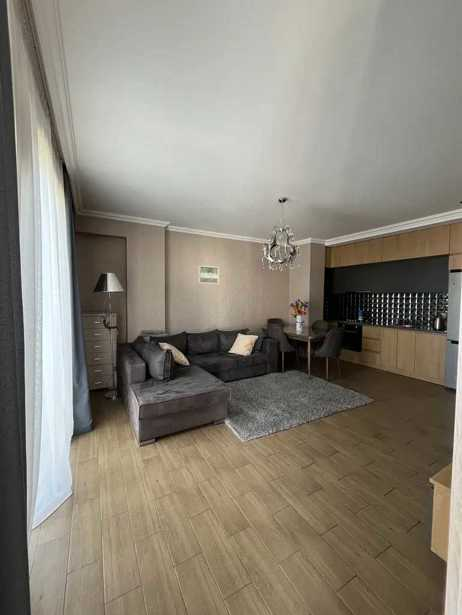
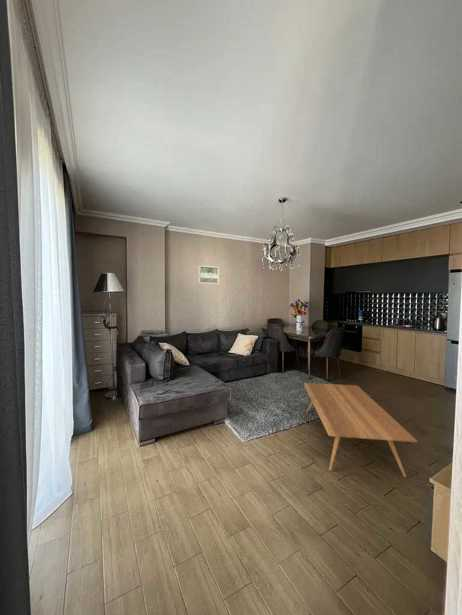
+ coffee table [302,382,419,478]
